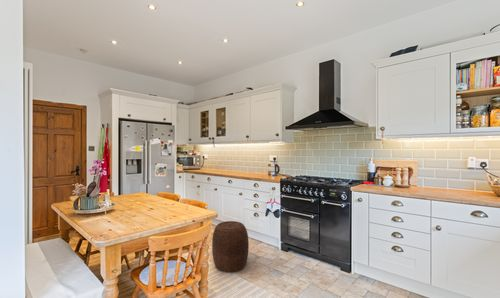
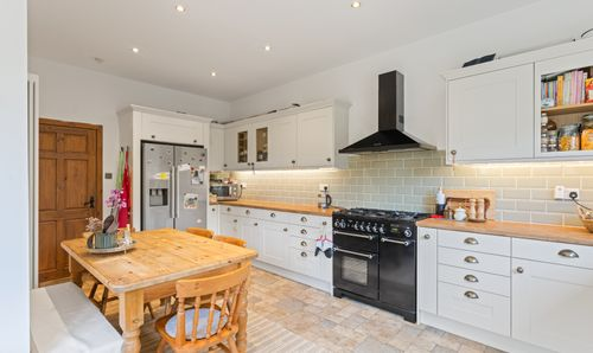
- stool [211,220,250,273]
